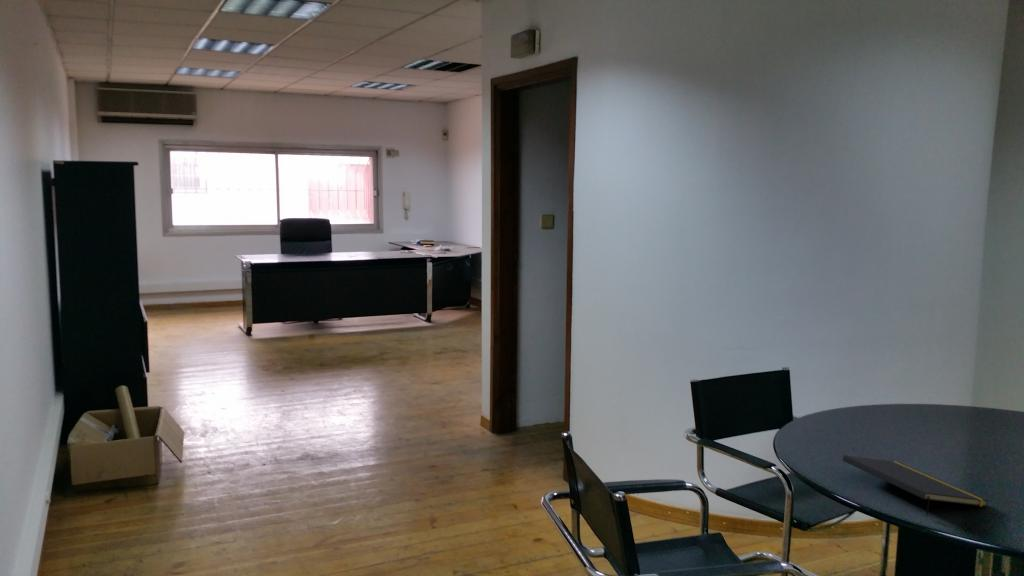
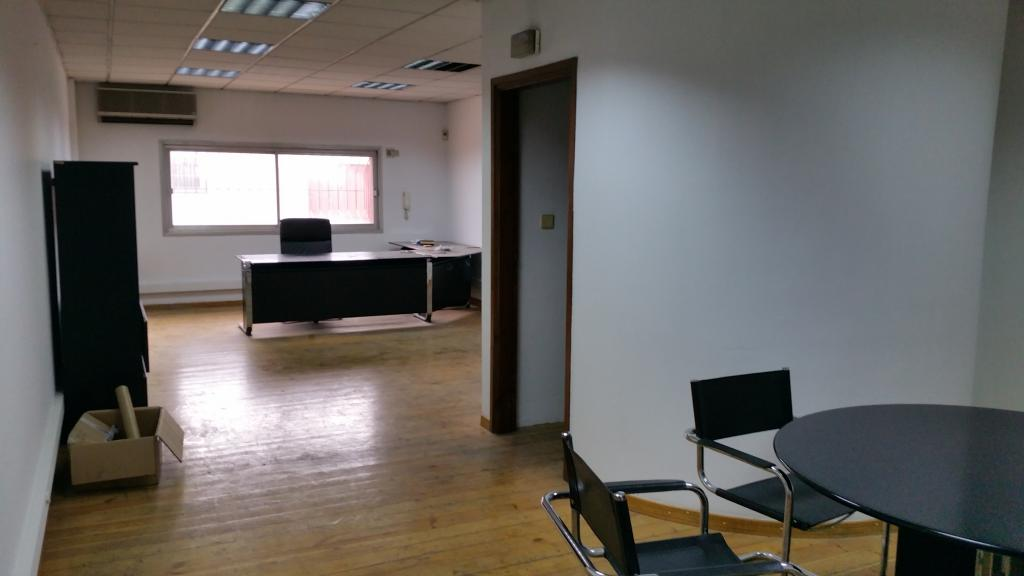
- notepad [842,454,989,517]
